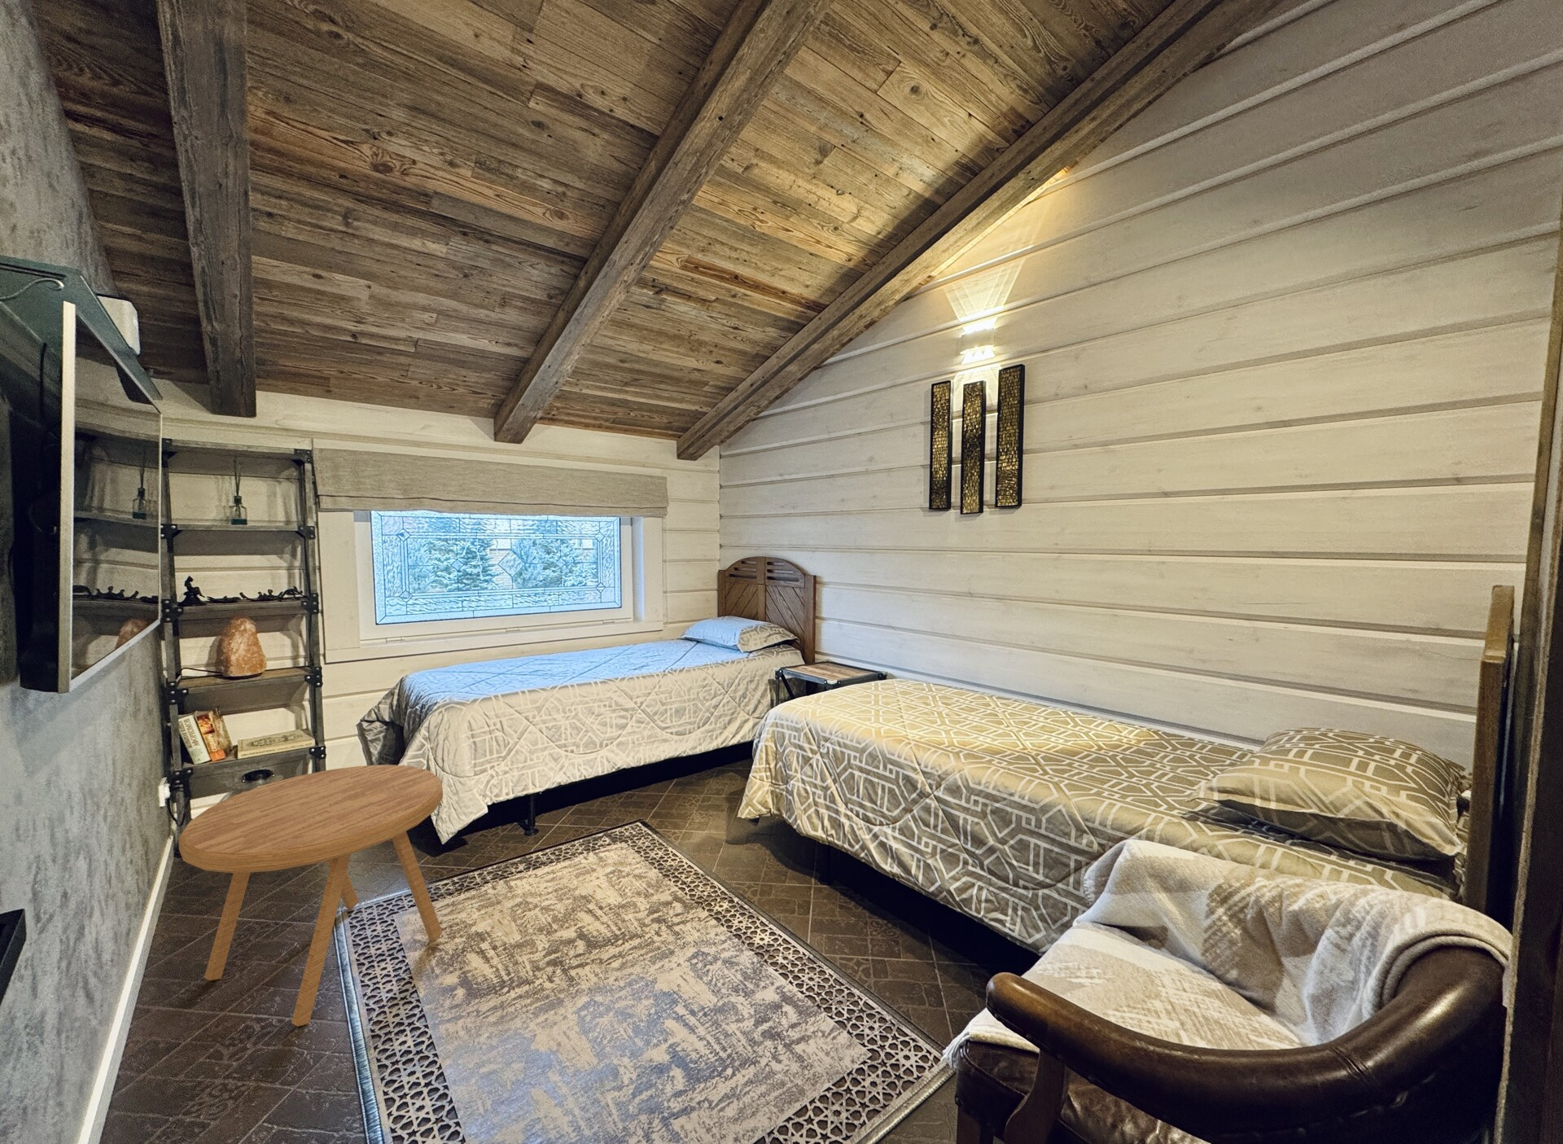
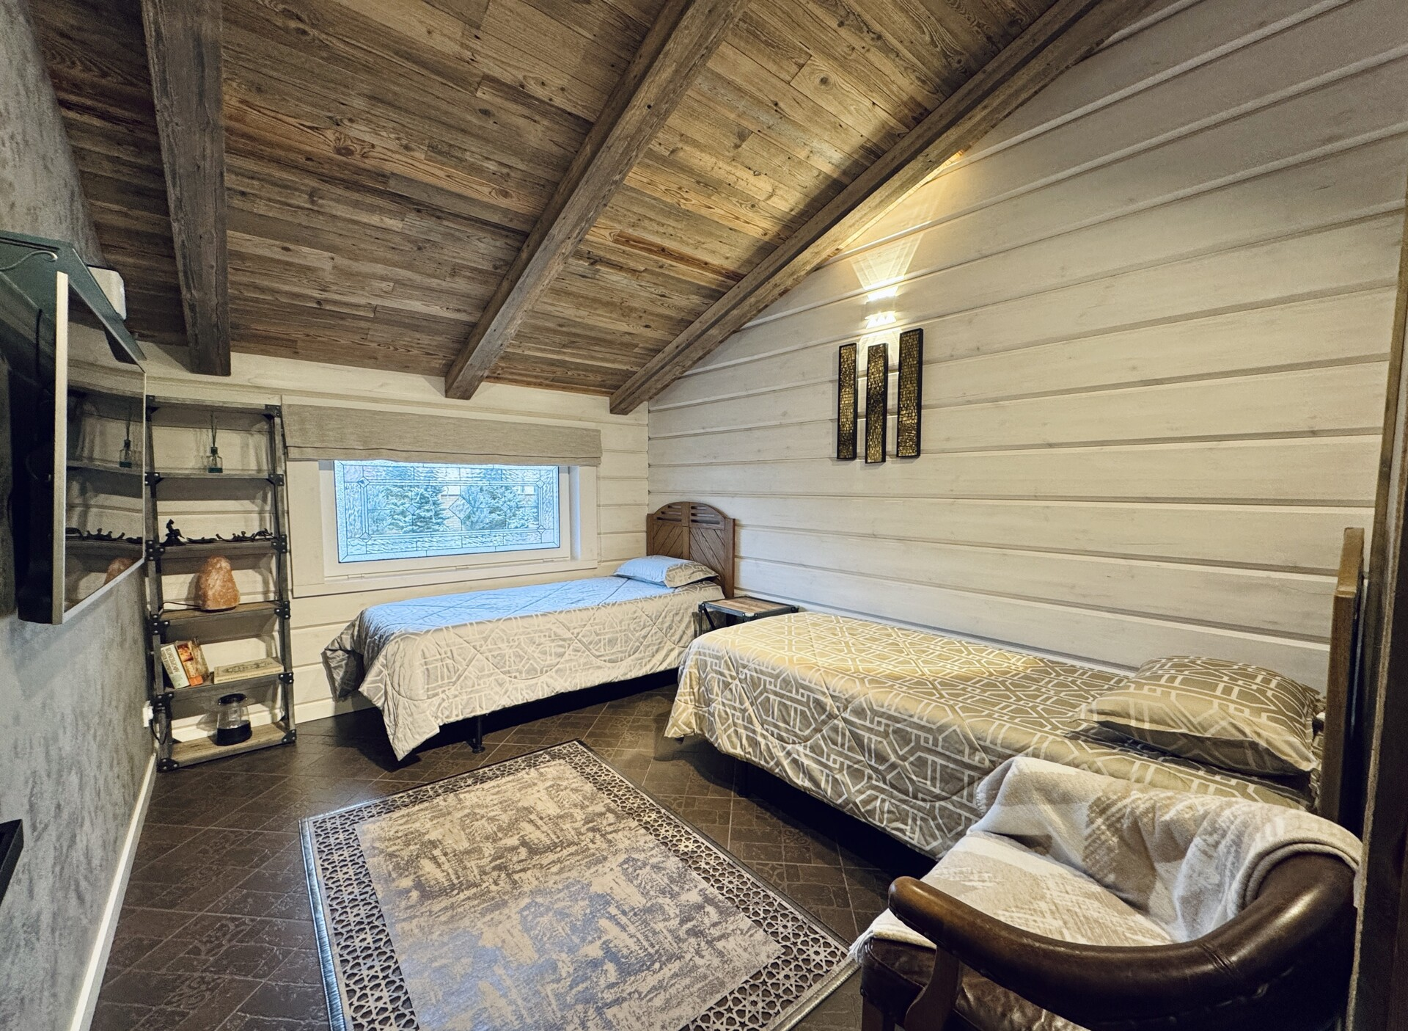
- side table [177,764,444,1028]
